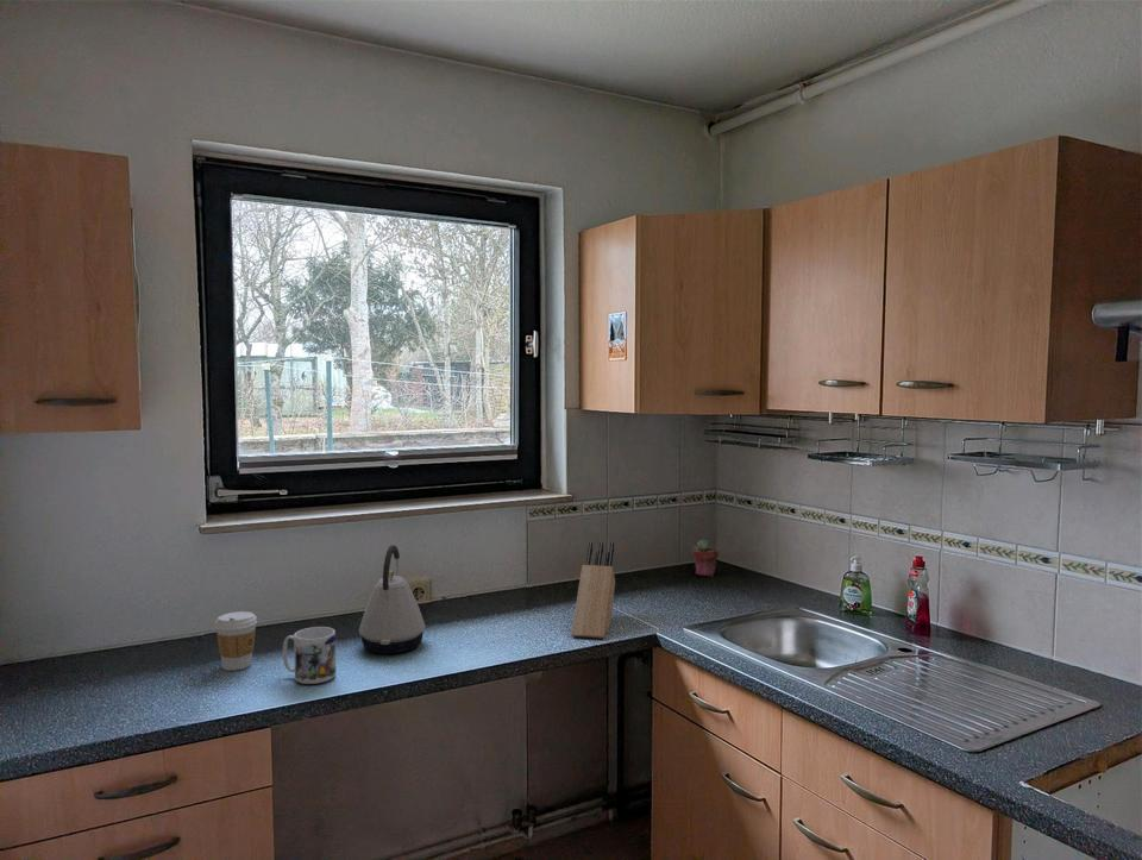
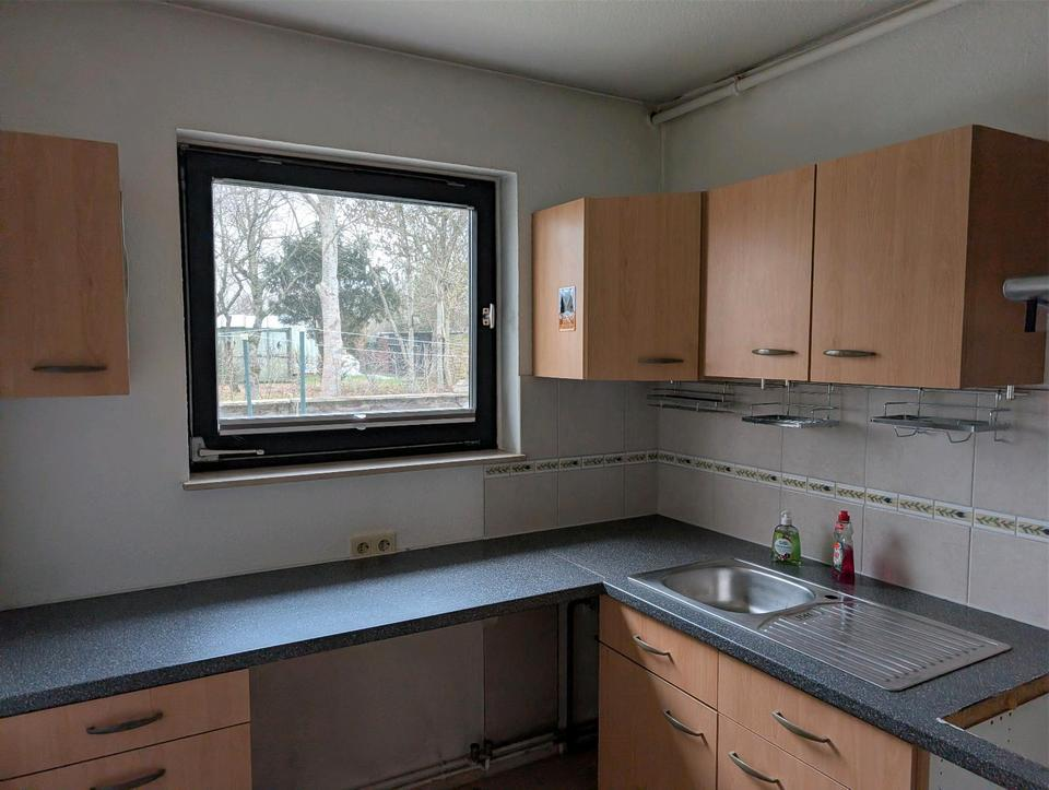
- mug [282,626,337,685]
- potted succulent [690,539,720,577]
- kettle [358,544,426,655]
- coffee cup [214,610,258,672]
- knife block [570,541,616,639]
